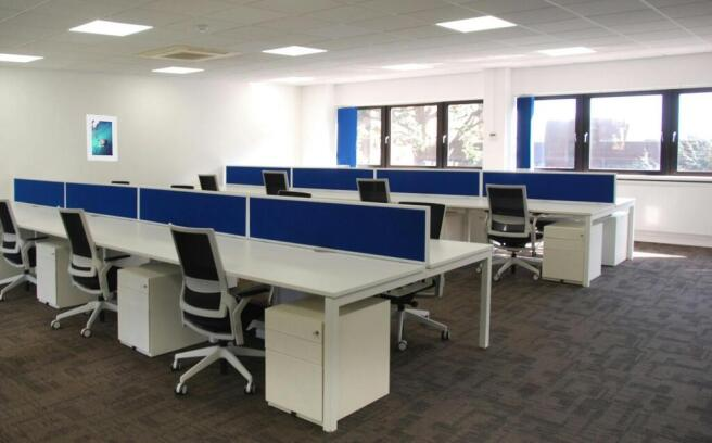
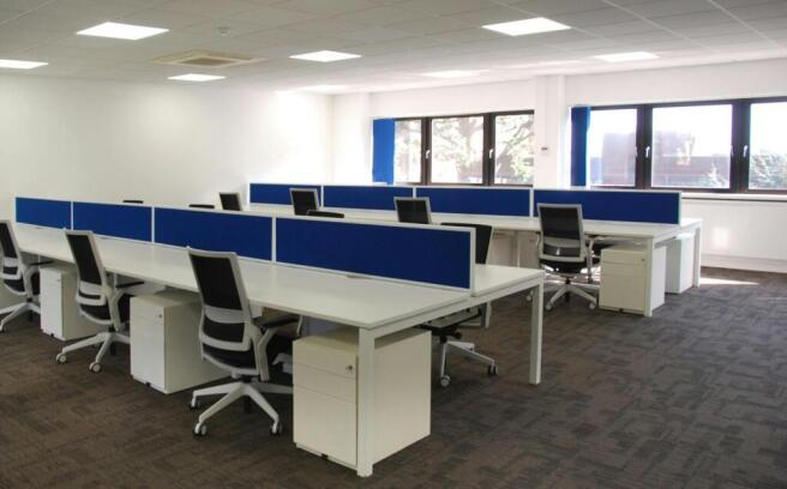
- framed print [85,113,118,162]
